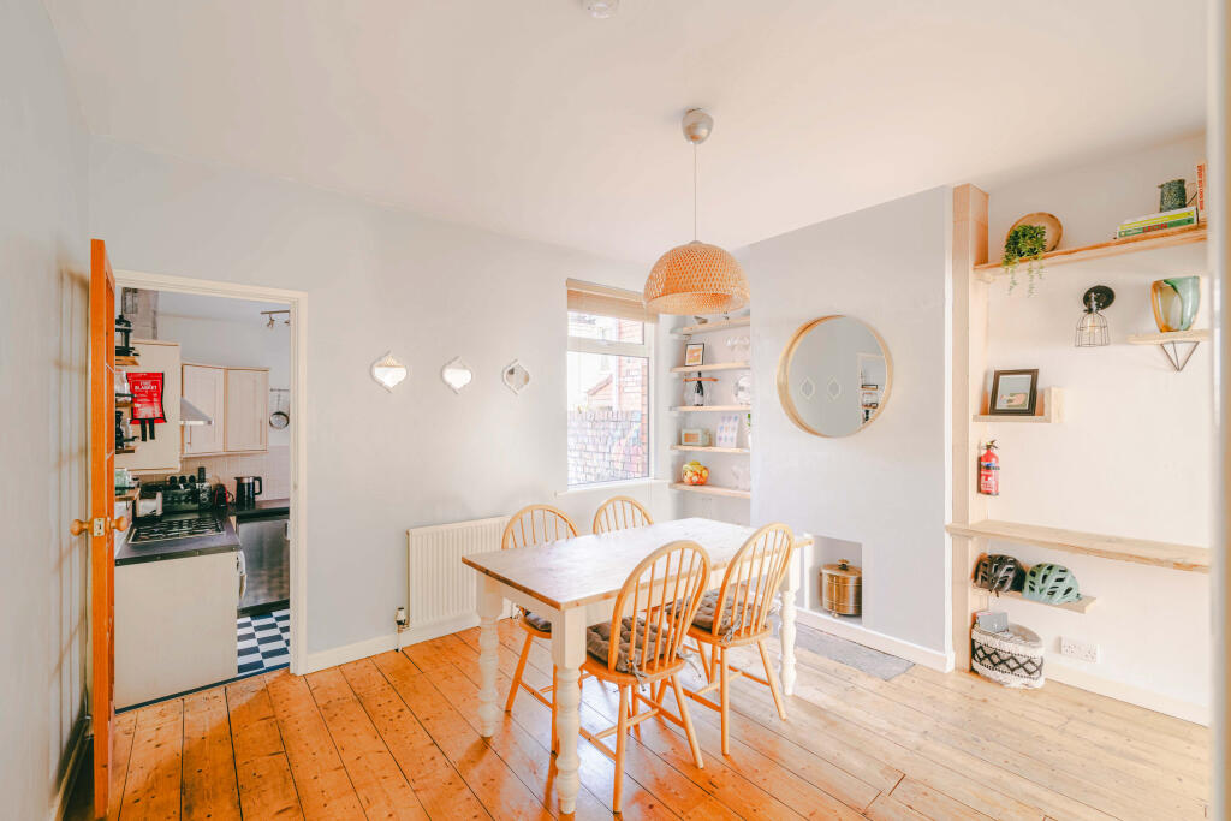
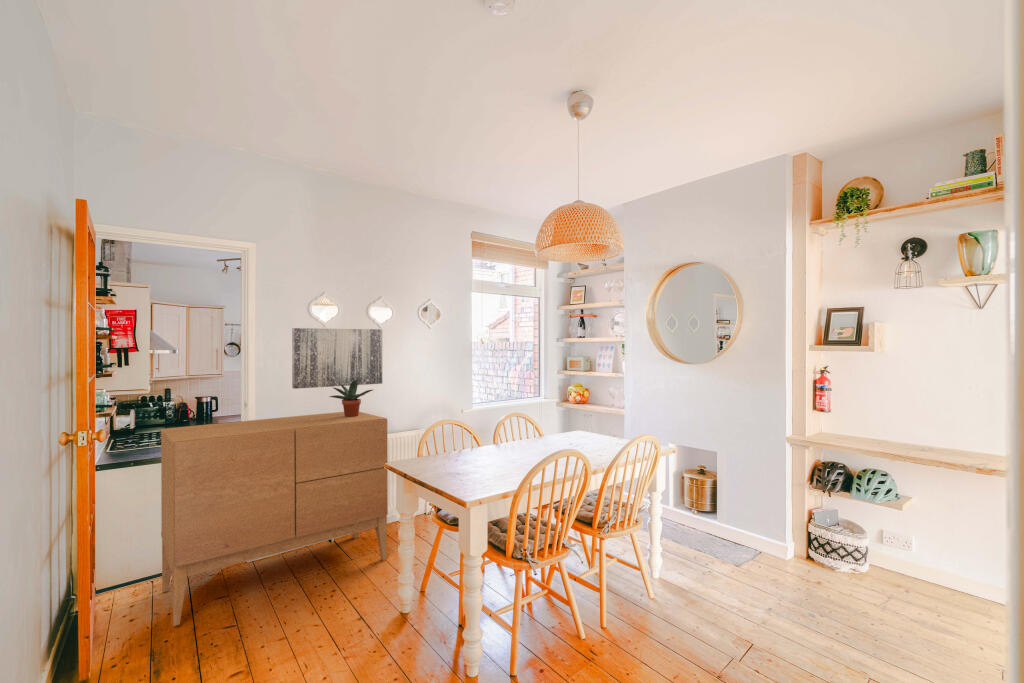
+ wall art [291,327,383,390]
+ potted plant [328,380,374,417]
+ sideboard [160,411,389,627]
